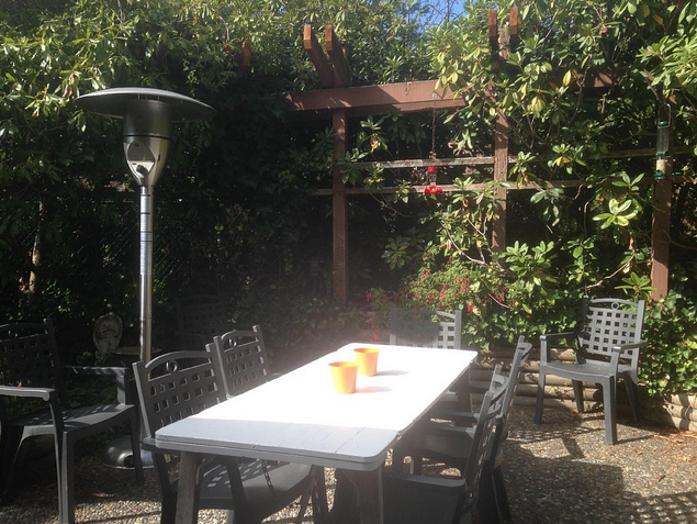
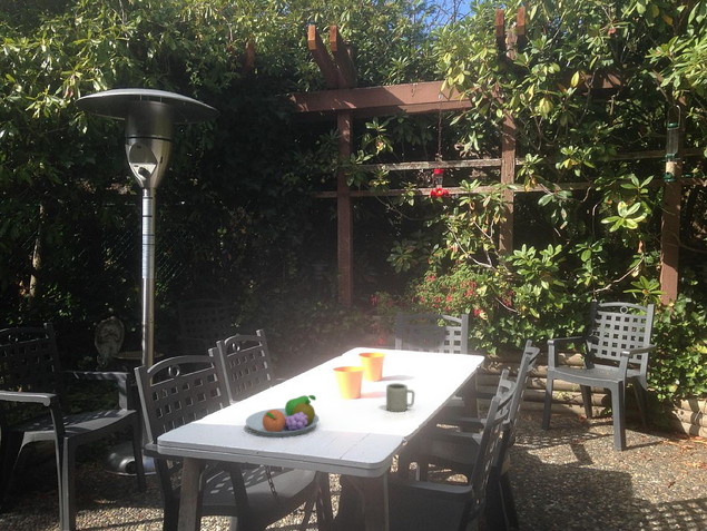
+ fruit bowl [245,394,320,437]
+ cup [385,382,416,413]
